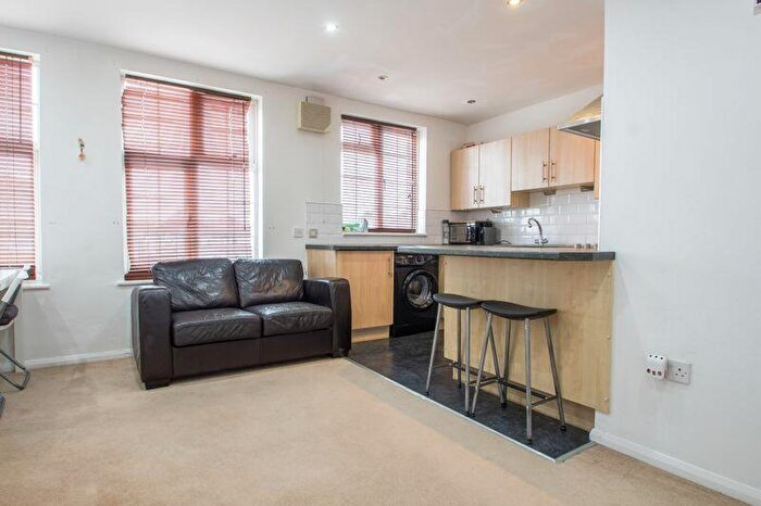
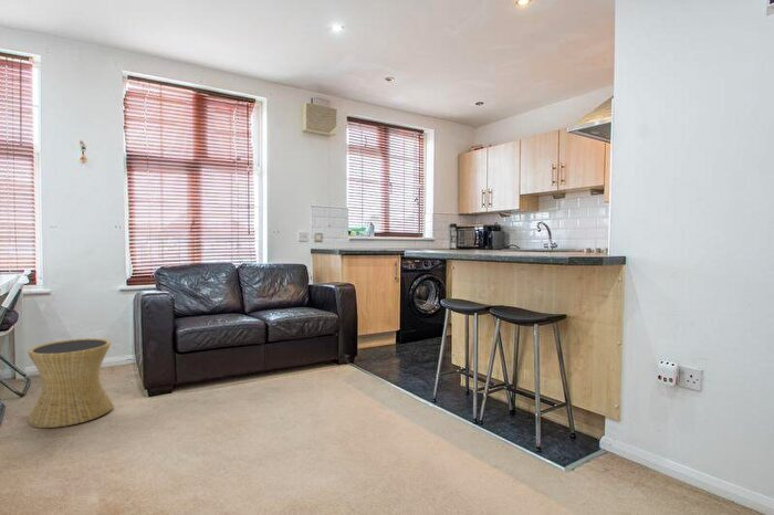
+ side table [27,337,114,429]
